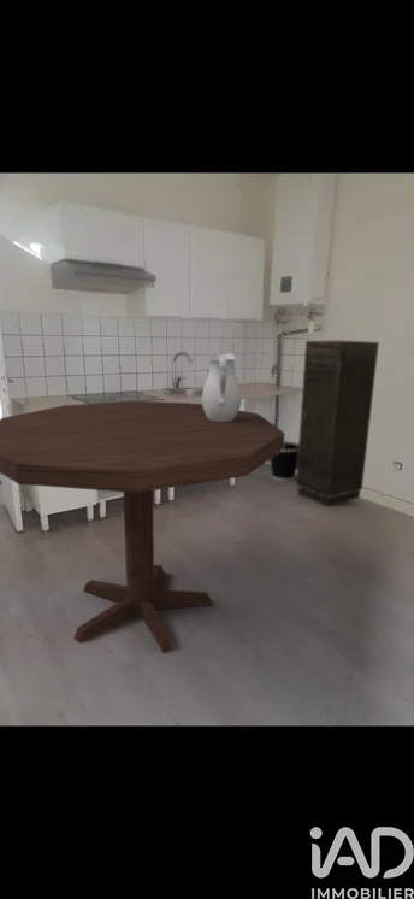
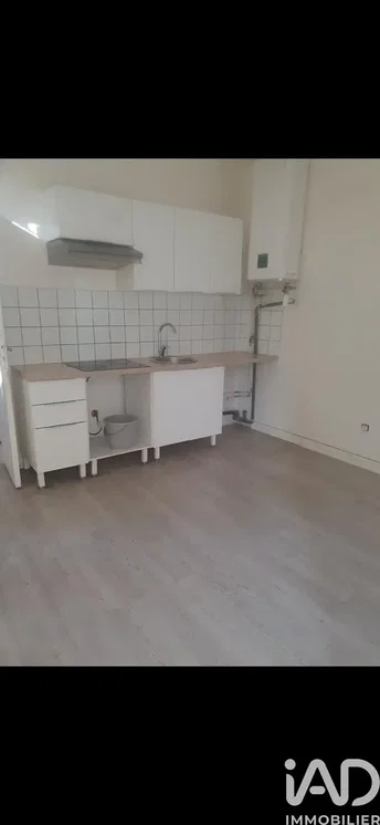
- wastebasket [270,440,298,482]
- pitcher [201,352,243,422]
- dining table [0,400,285,654]
- storage cabinet [295,340,380,509]
